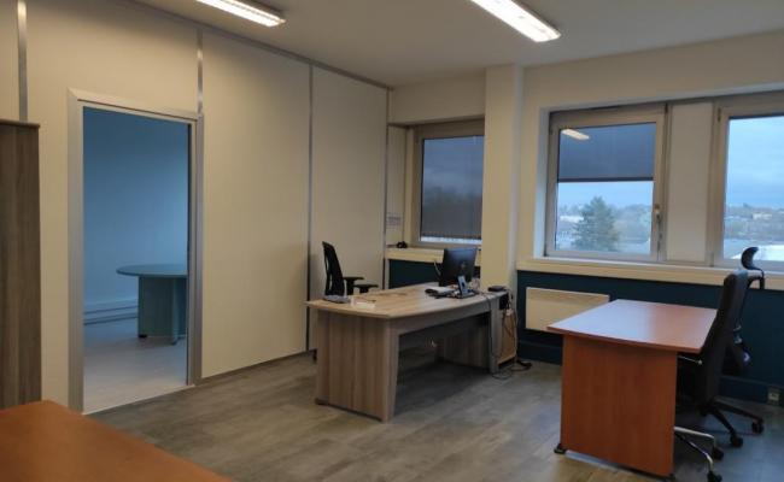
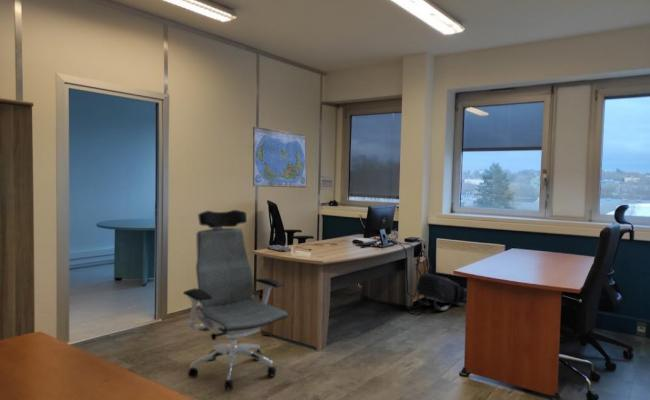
+ world map [252,126,307,189]
+ office chair [182,209,289,391]
+ backpack [416,272,467,312]
